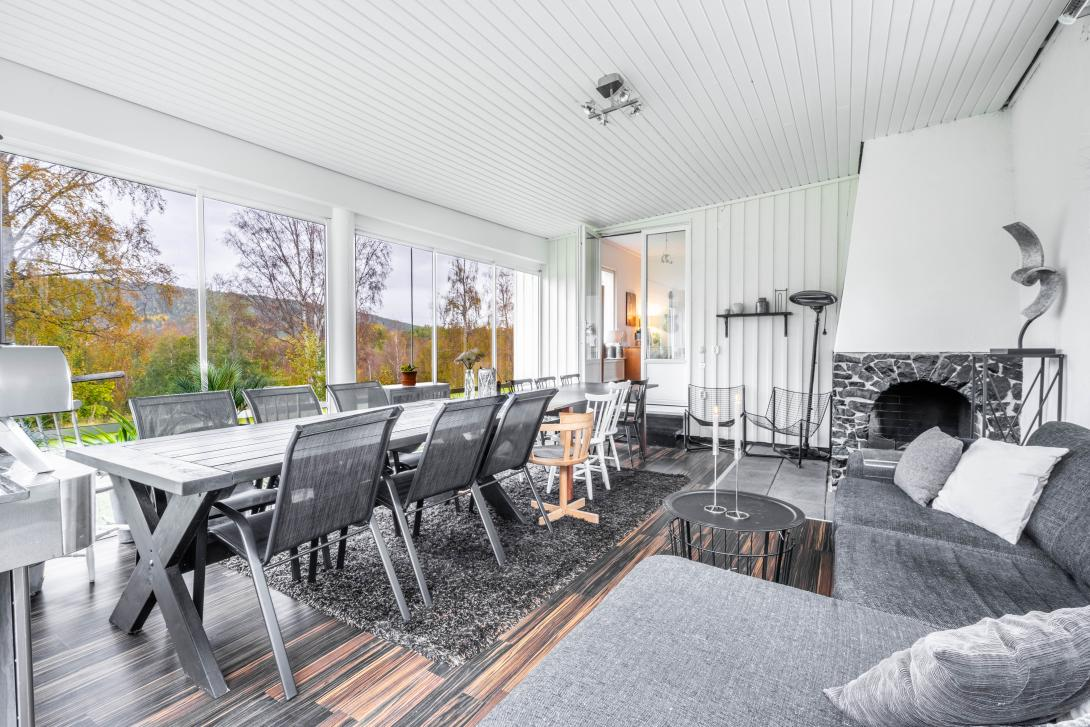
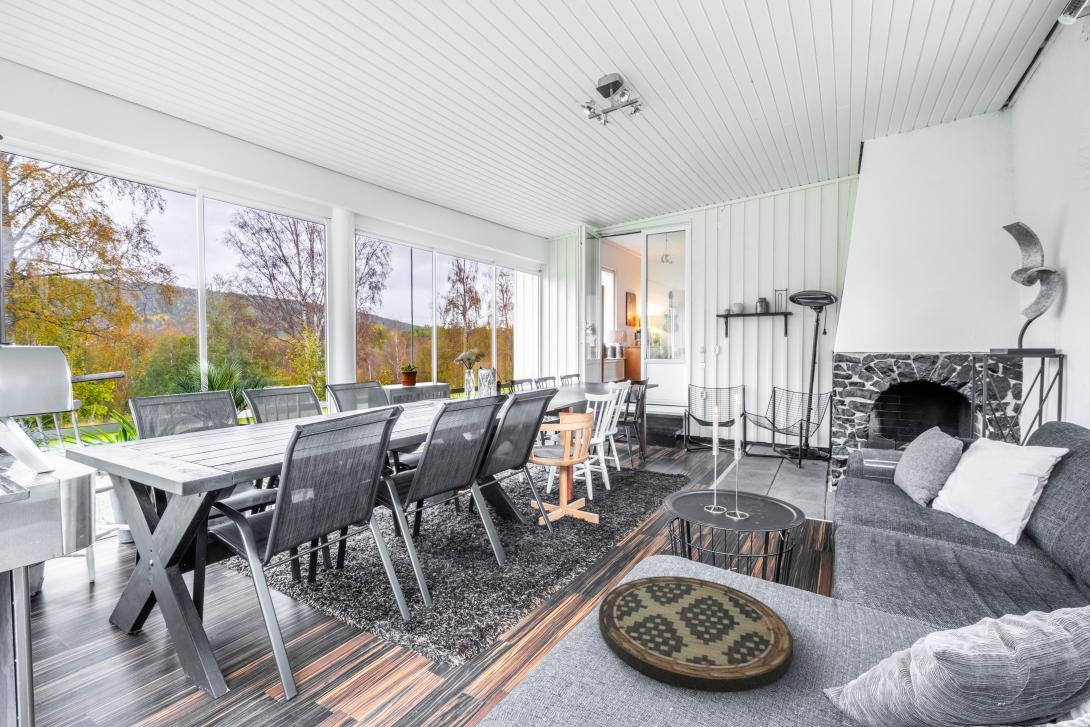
+ tray [598,575,794,693]
